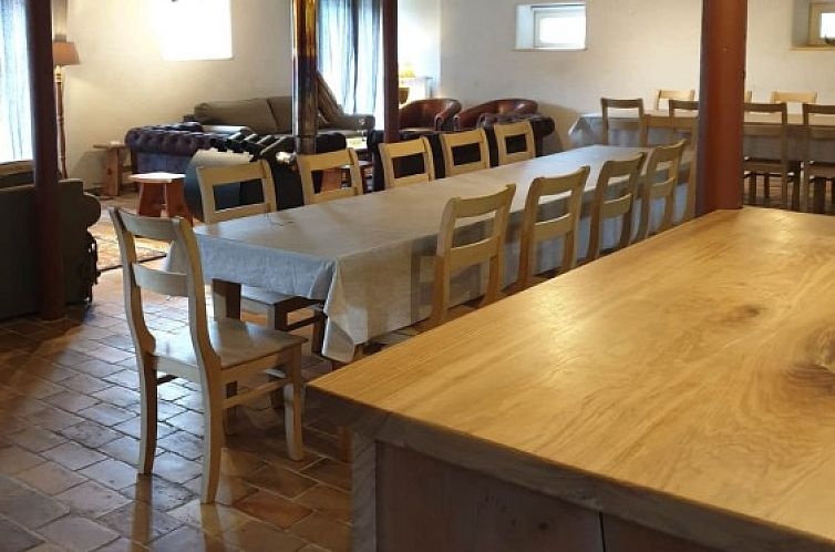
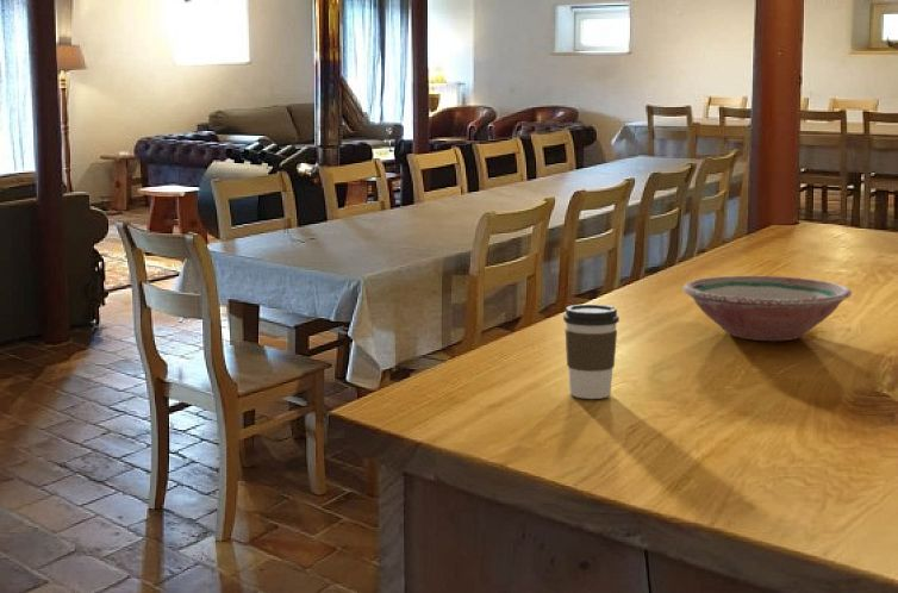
+ bowl [681,275,853,342]
+ coffee cup [562,304,621,400]
